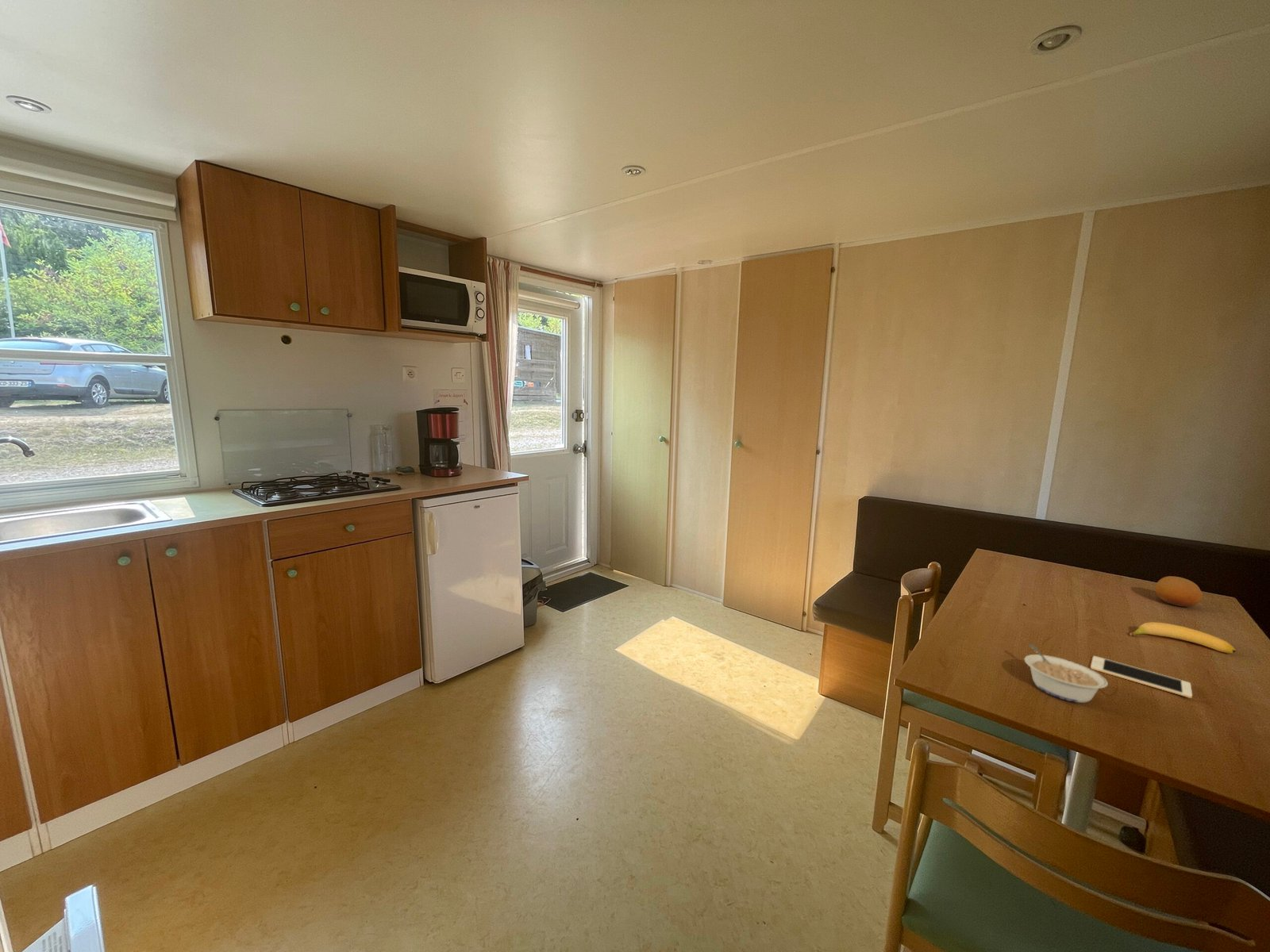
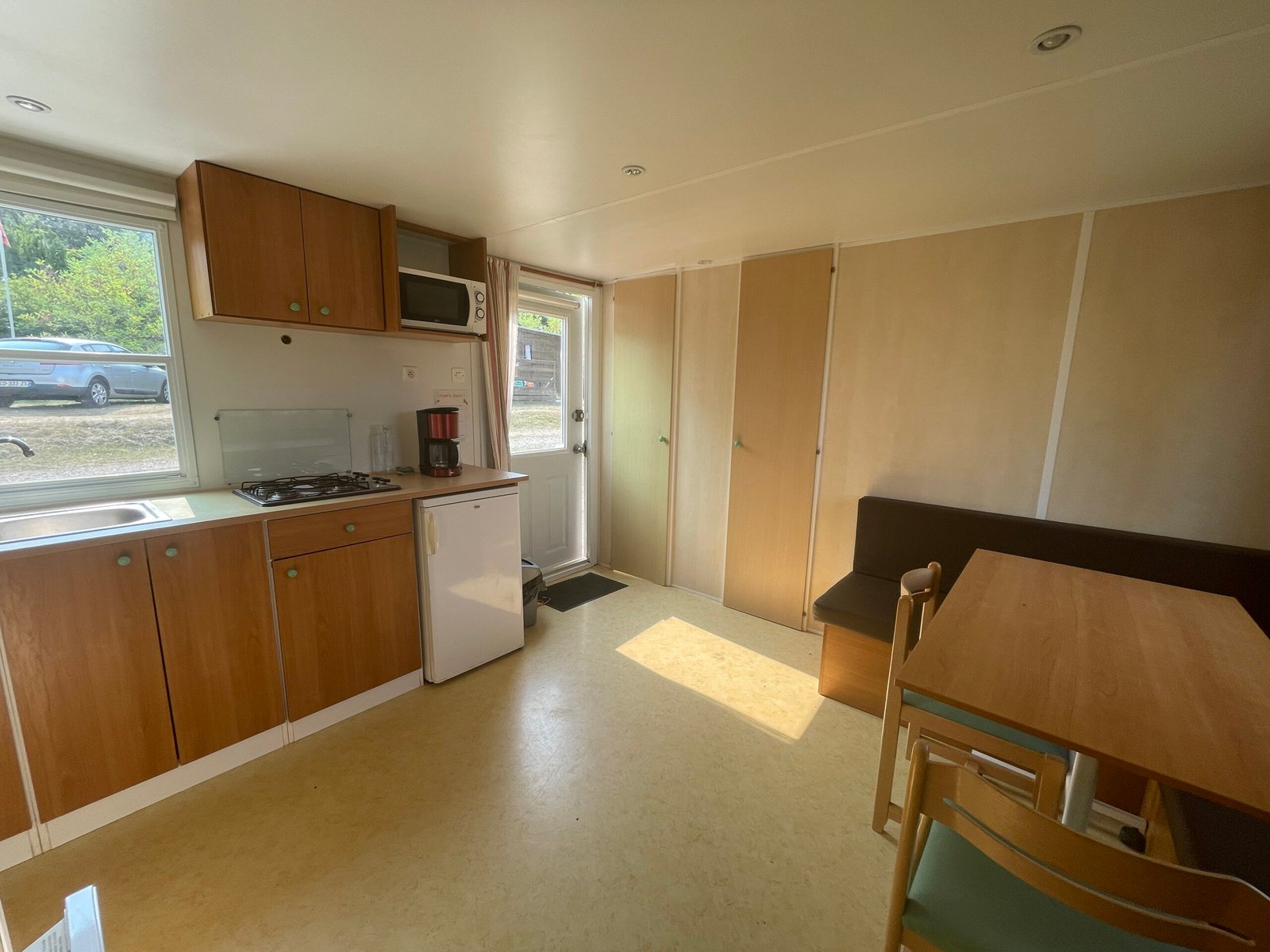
- banana [1129,621,1237,654]
- cell phone [1090,655,1193,699]
- legume [1023,643,1109,704]
- fruit [1154,575,1203,608]
